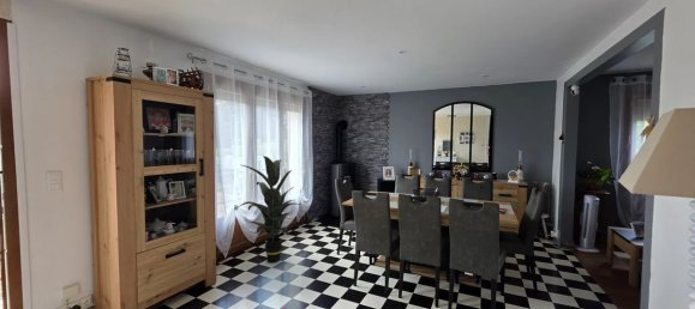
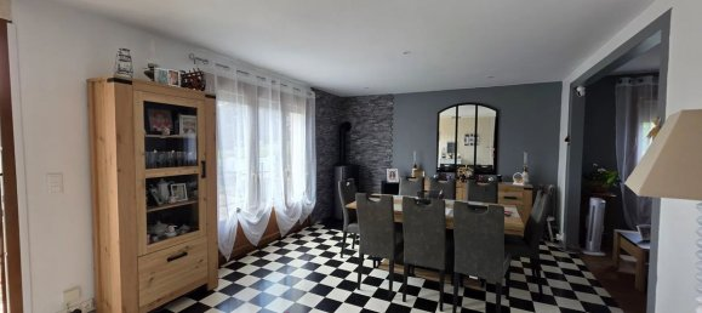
- indoor plant [238,154,301,263]
